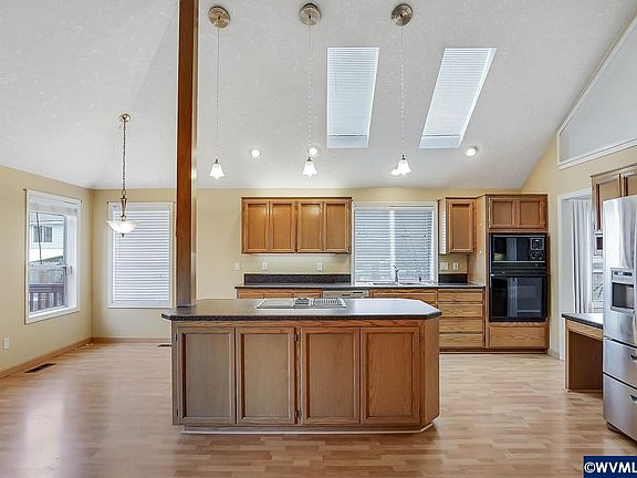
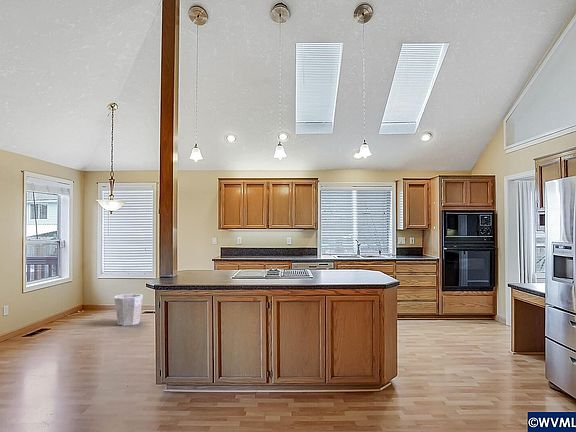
+ waste bin [113,293,144,327]
